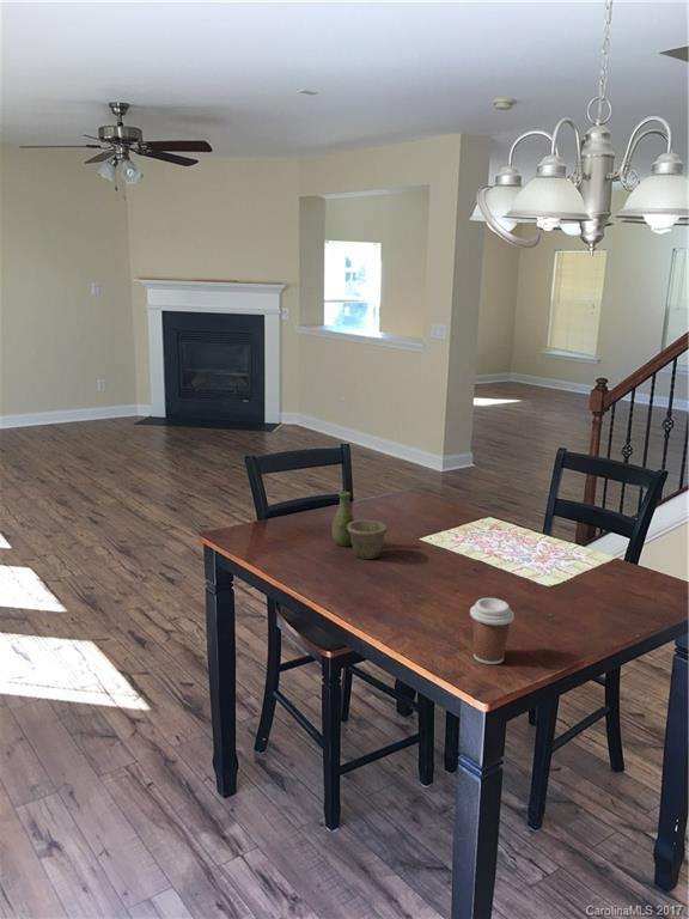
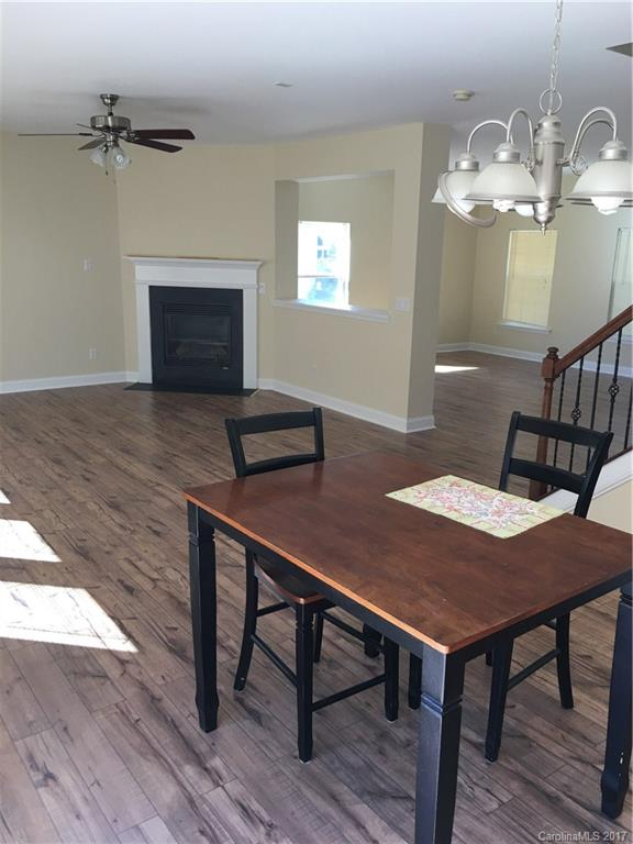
- coffee cup [469,597,516,665]
- vase [331,491,389,560]
